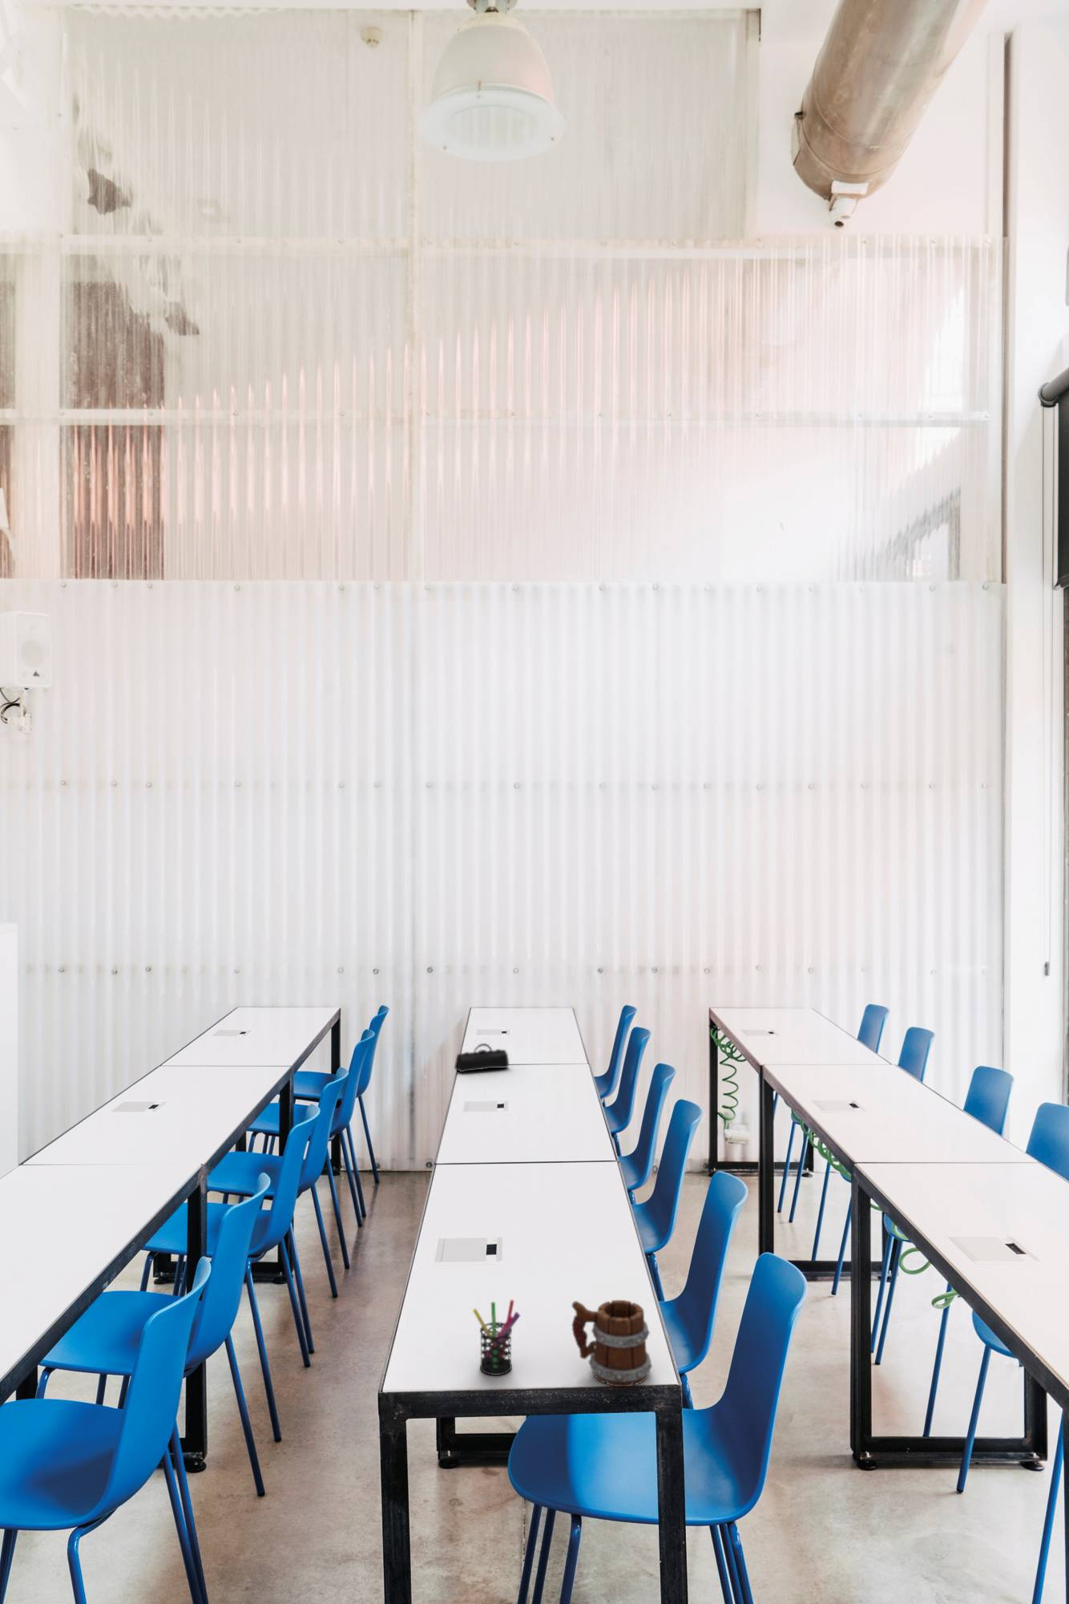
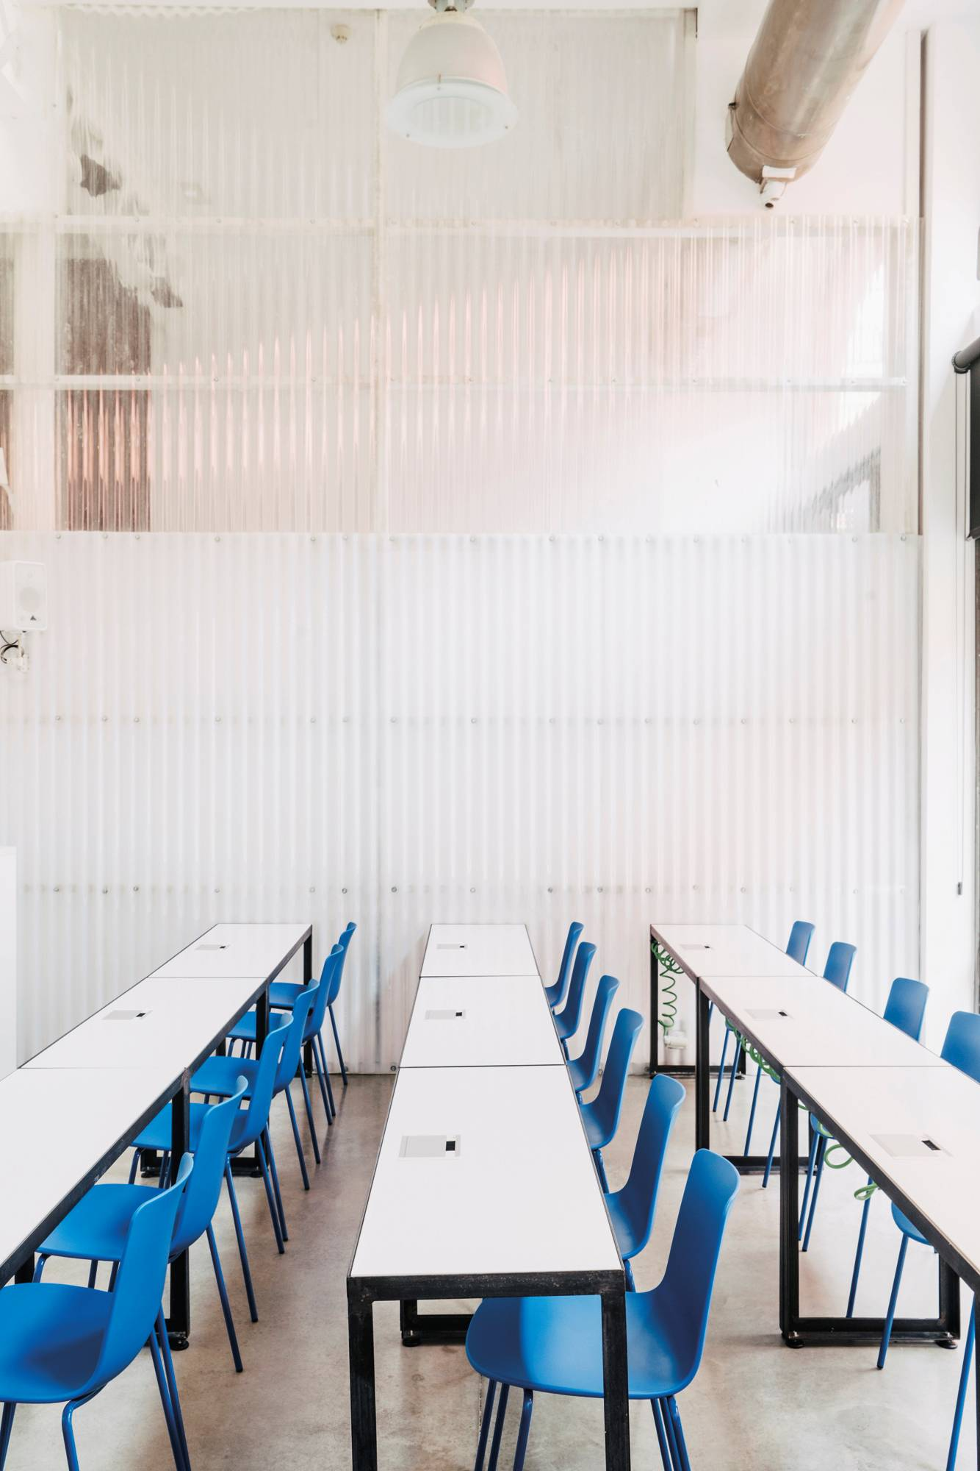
- pencil case [453,1043,509,1073]
- pen holder [472,1300,521,1376]
- mug [571,1300,653,1388]
